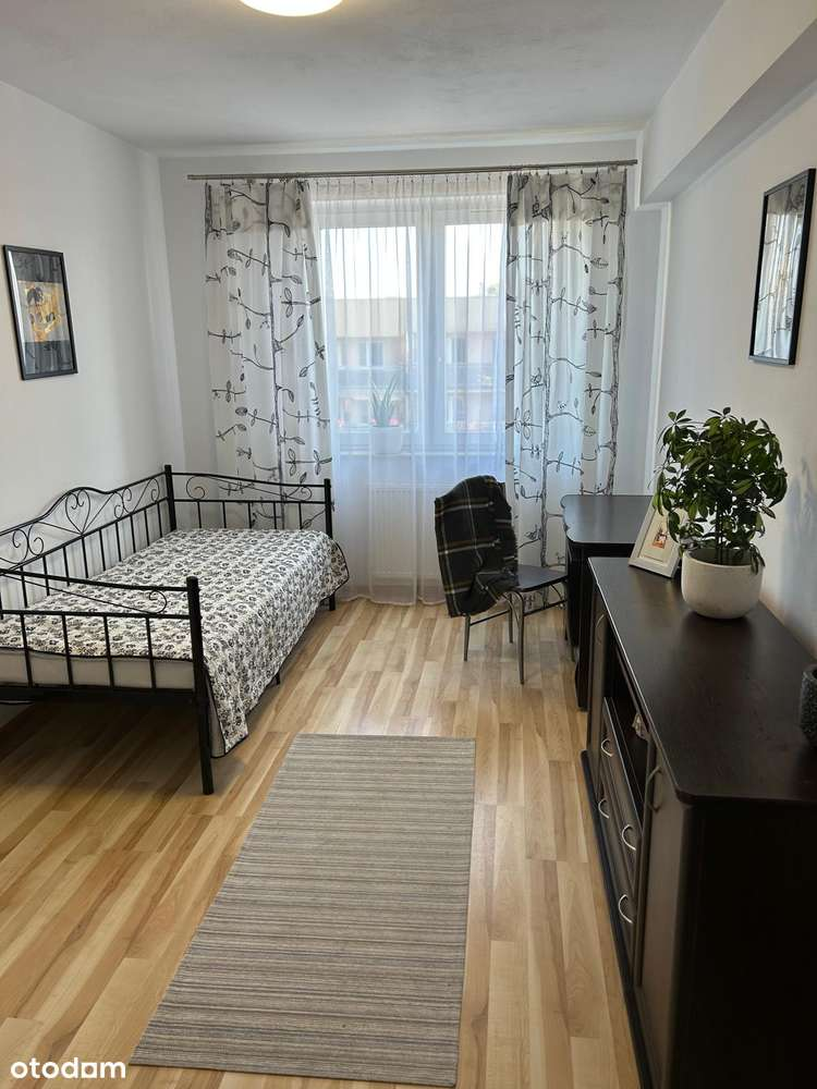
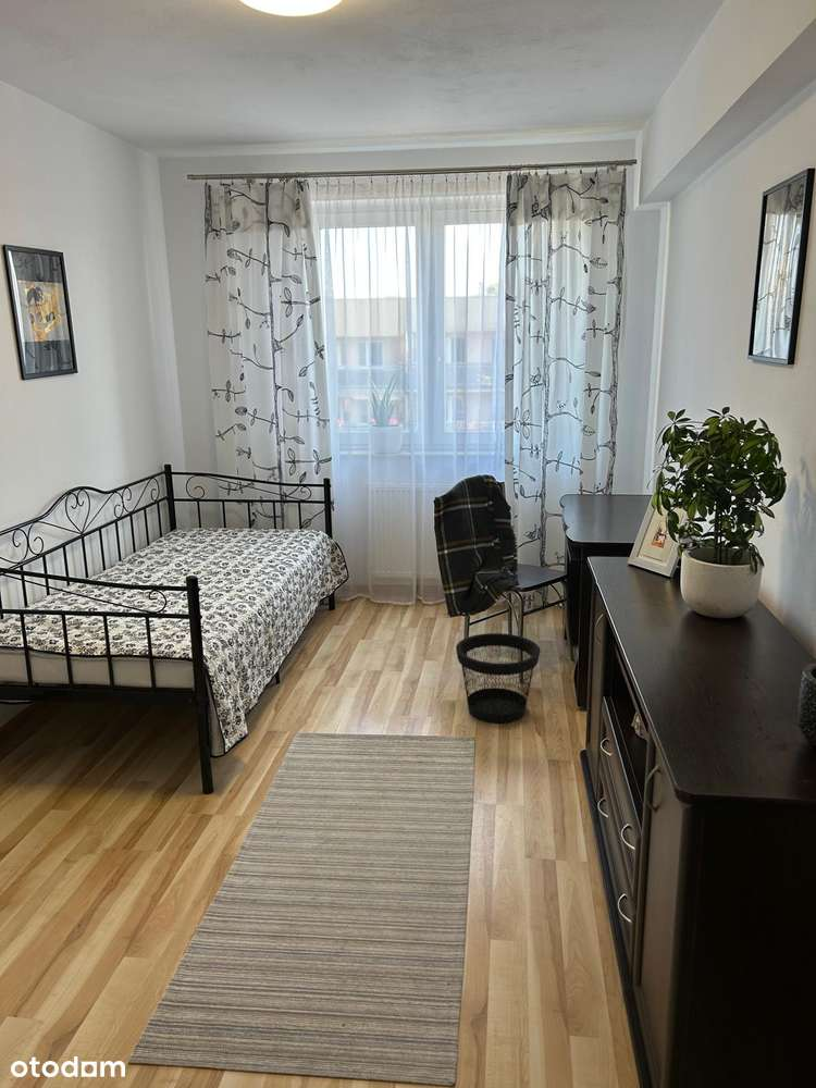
+ wastebasket [455,632,541,724]
